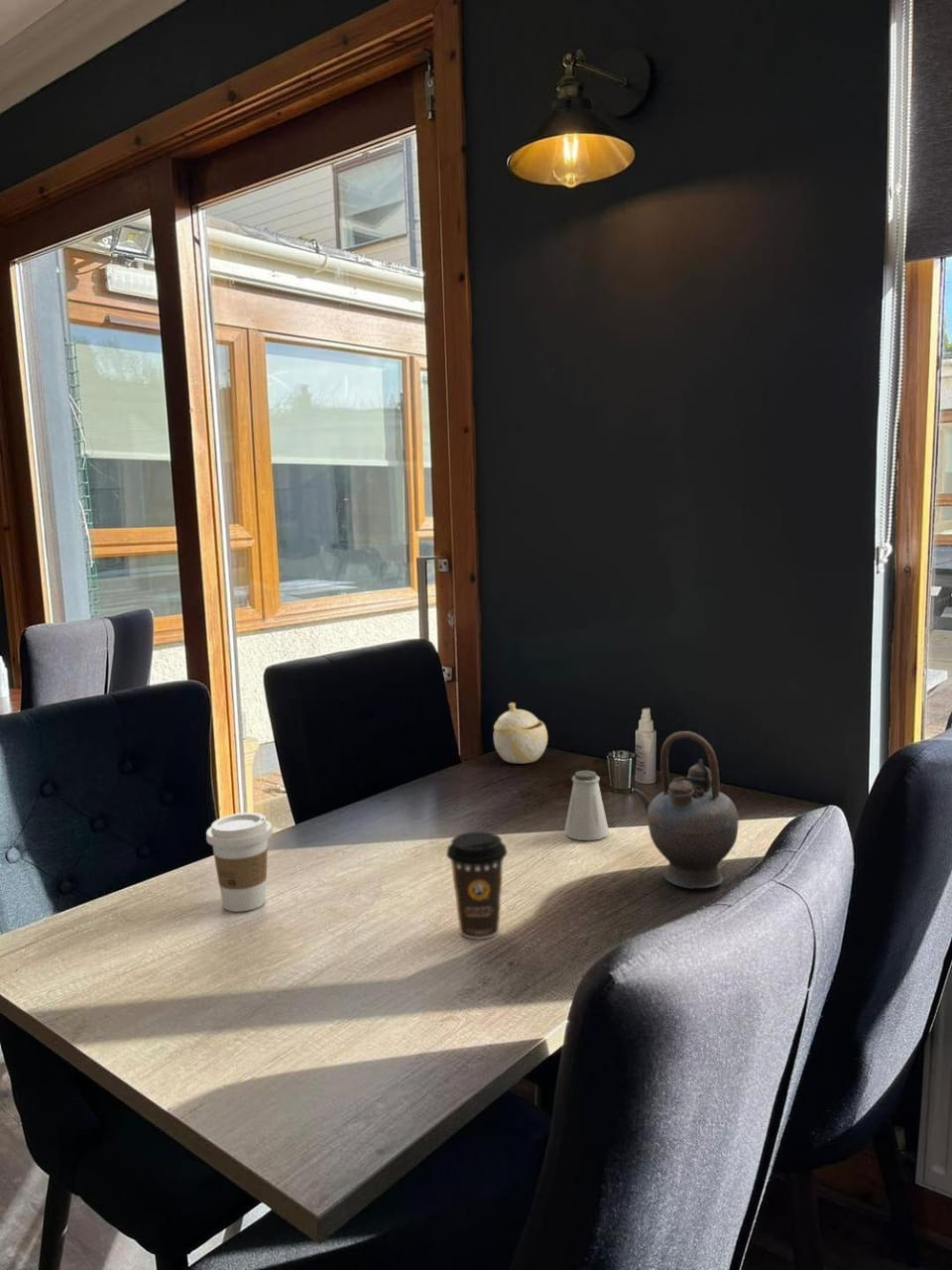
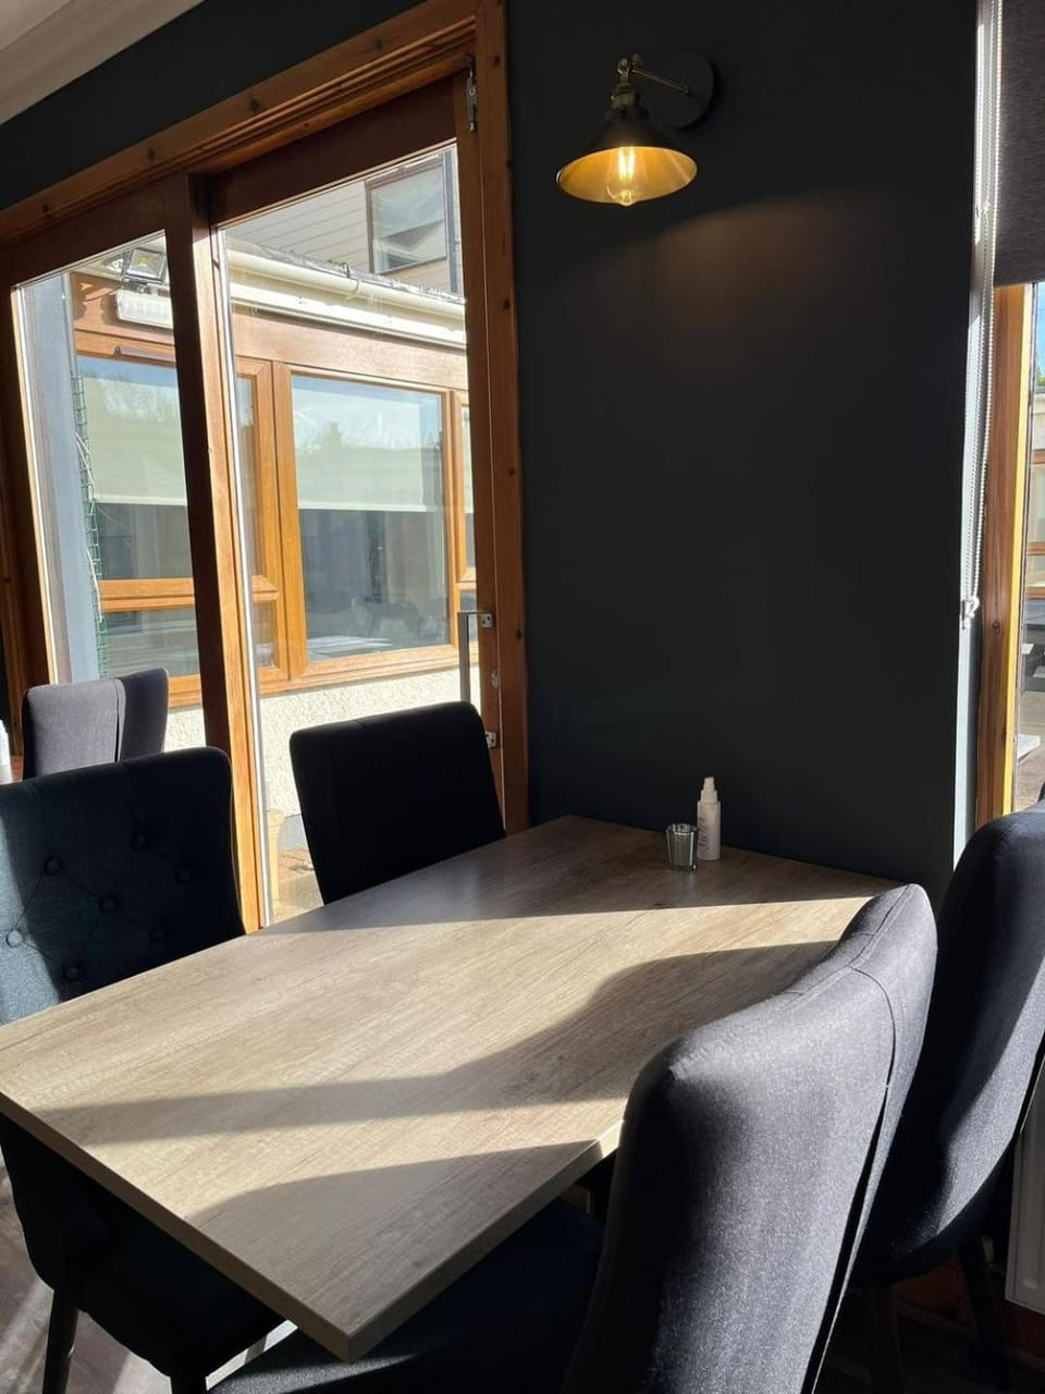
- teapot [631,730,740,890]
- coffee cup [445,830,509,940]
- coffee cup [205,812,273,913]
- sugar bowl [493,701,548,764]
- saltshaker [563,770,610,841]
